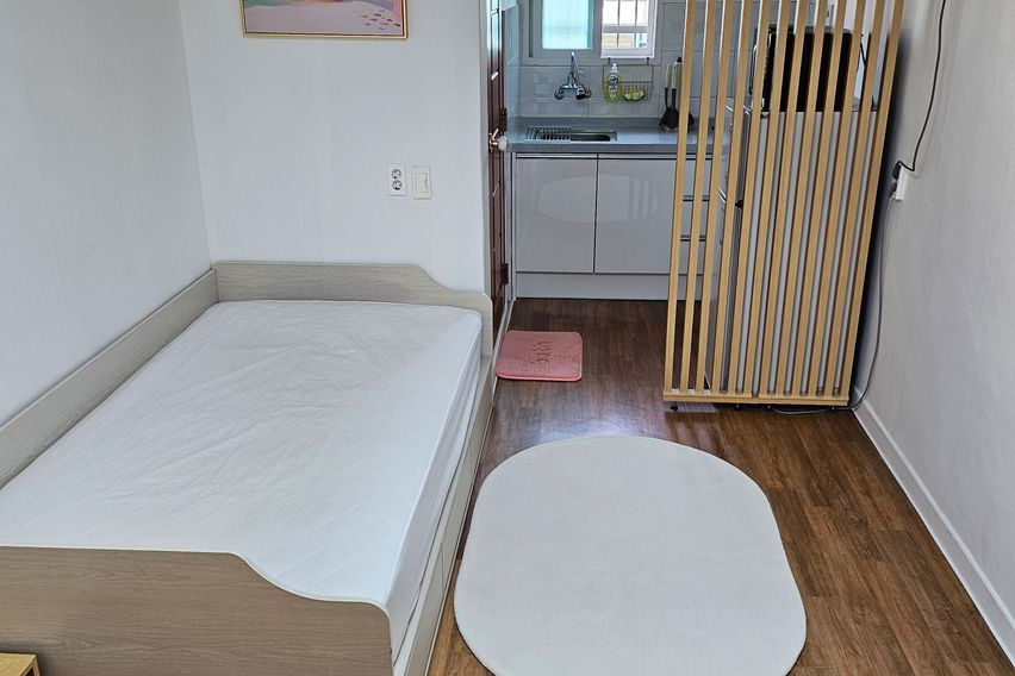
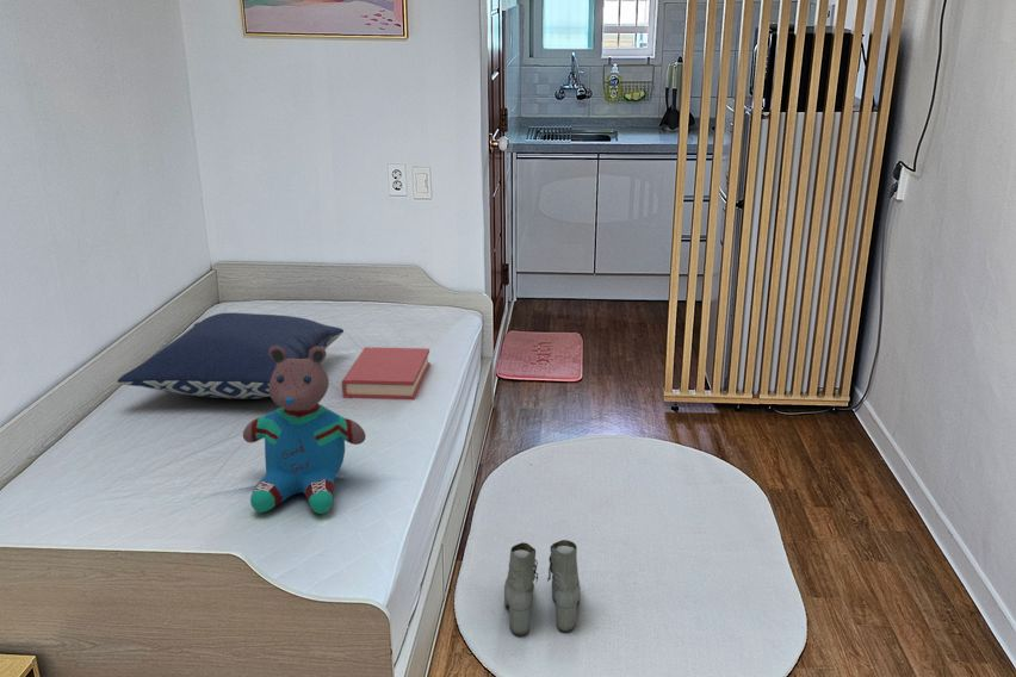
+ hardback book [341,346,432,400]
+ pillow [116,311,345,400]
+ teddy bear [242,346,367,515]
+ boots [503,539,581,636]
